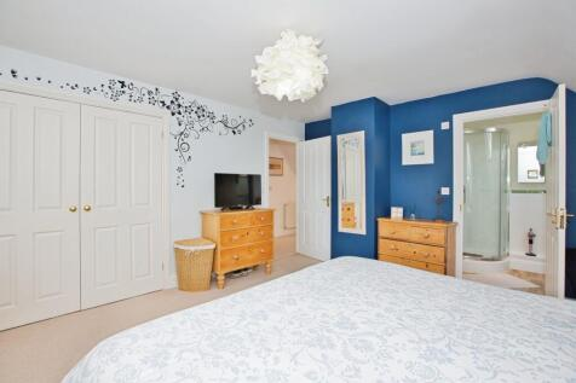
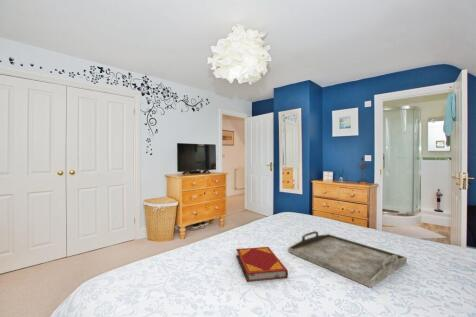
+ serving tray [287,230,408,289]
+ hardback book [235,246,289,283]
